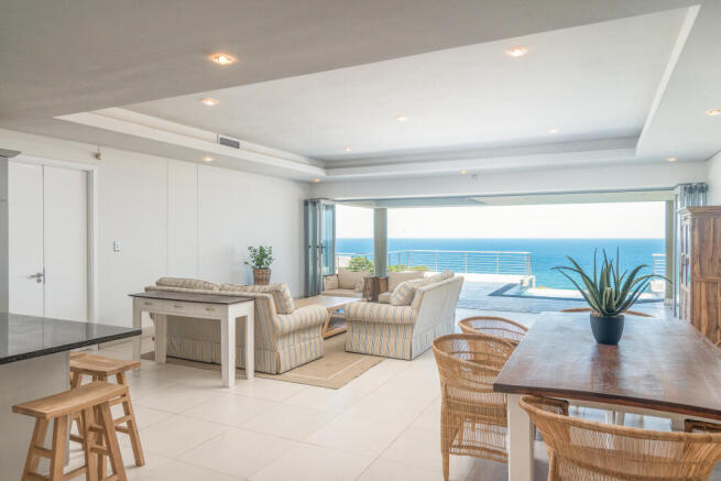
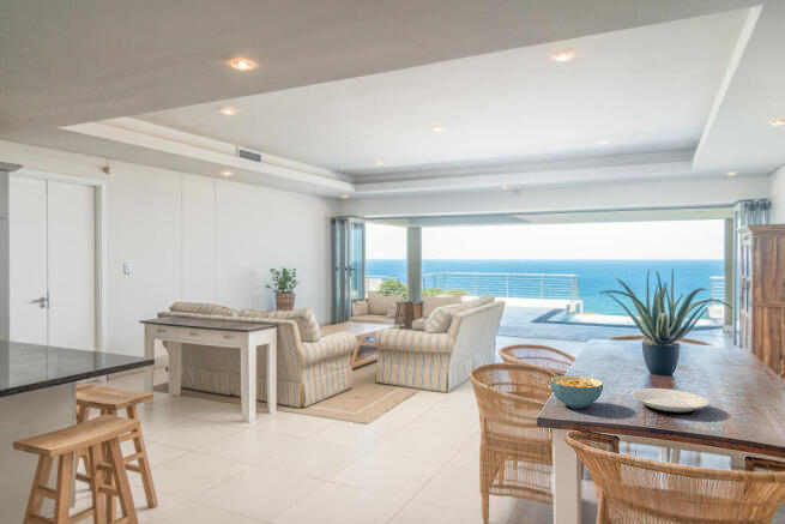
+ cereal bowl [549,374,604,409]
+ plate [629,387,712,416]
